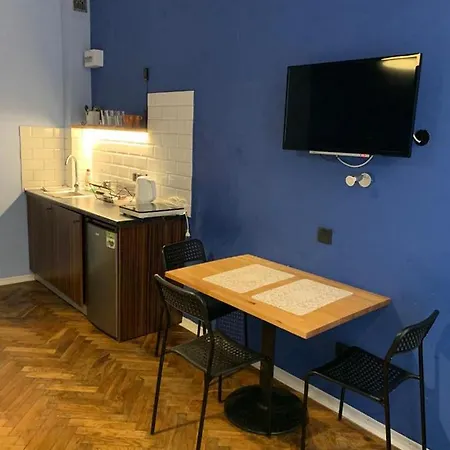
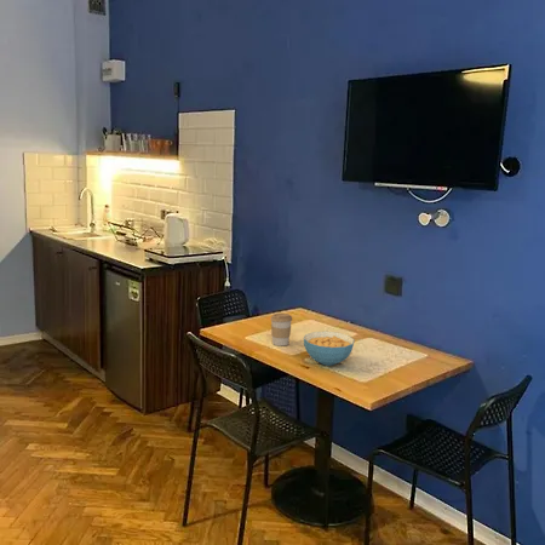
+ coffee cup [269,312,293,346]
+ cereal bowl [303,331,356,367]
